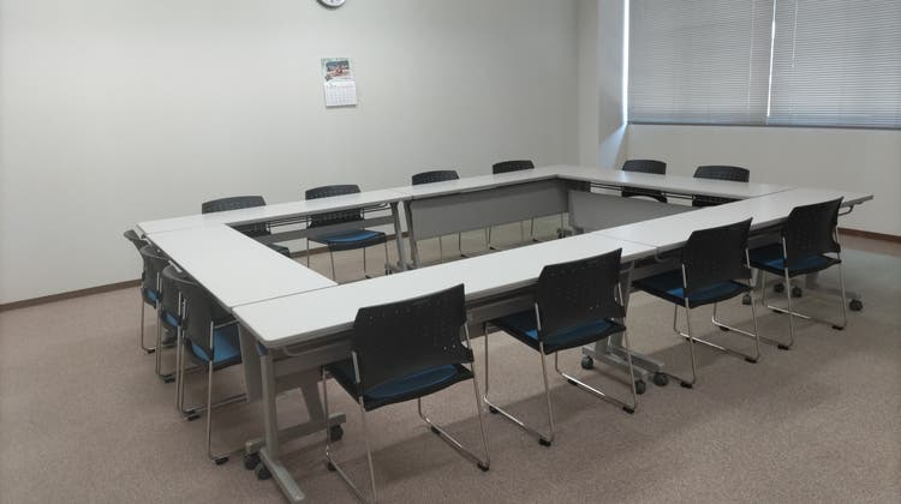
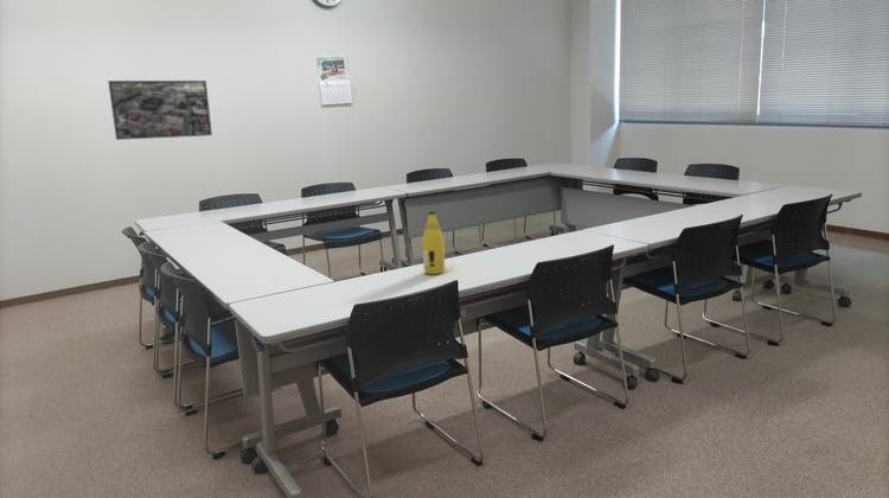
+ bottle [421,210,446,275]
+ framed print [107,79,213,141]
